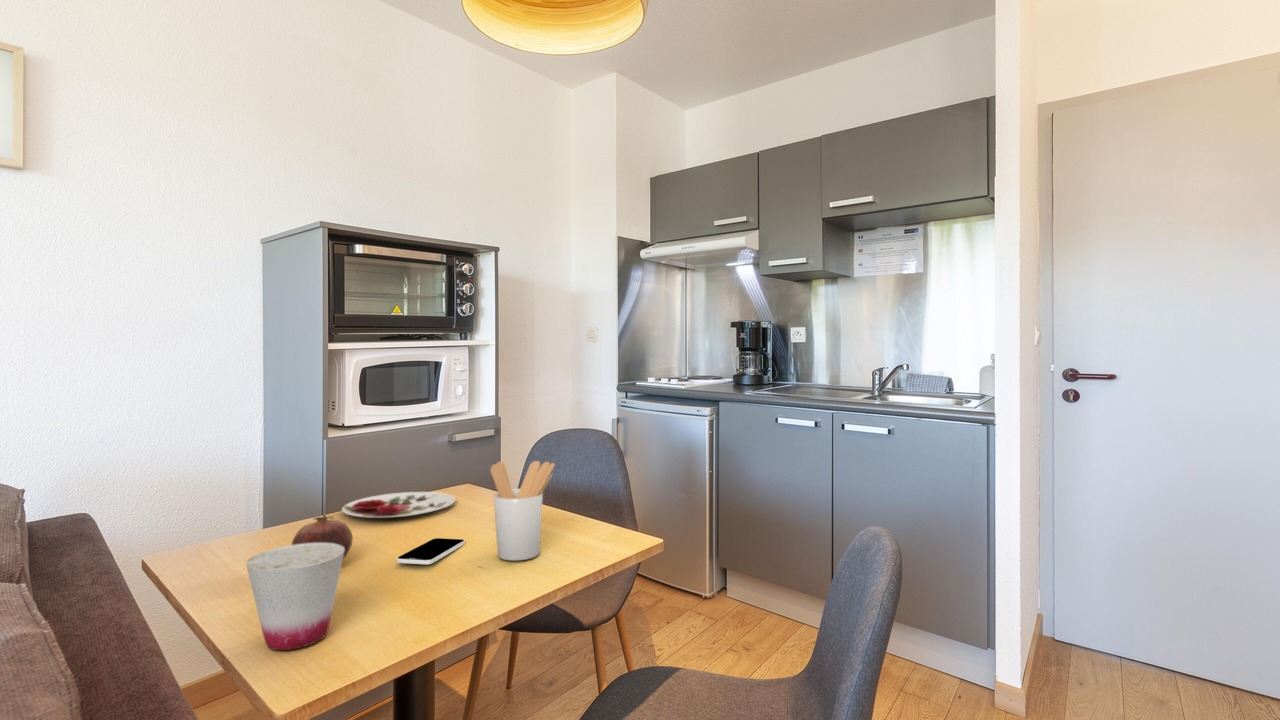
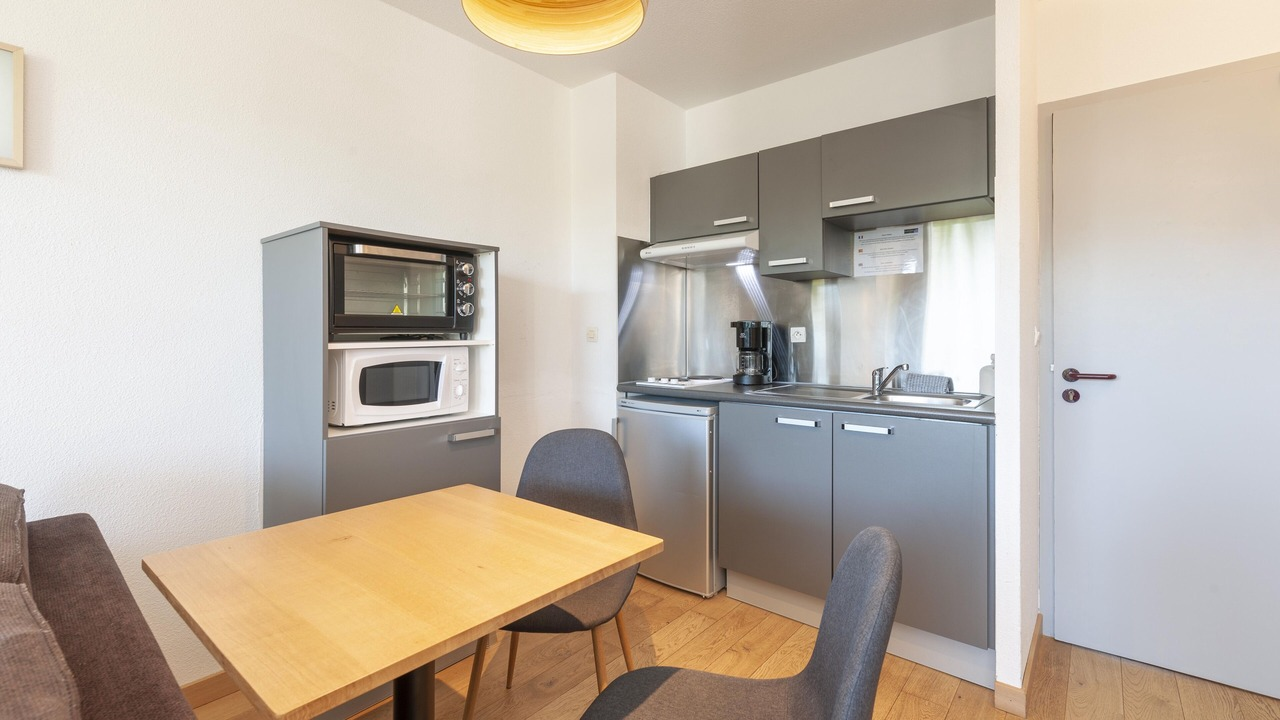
- plate [341,491,457,519]
- utensil holder [489,460,556,562]
- cup [245,543,345,651]
- fruit [291,513,353,560]
- smartphone [396,537,466,565]
